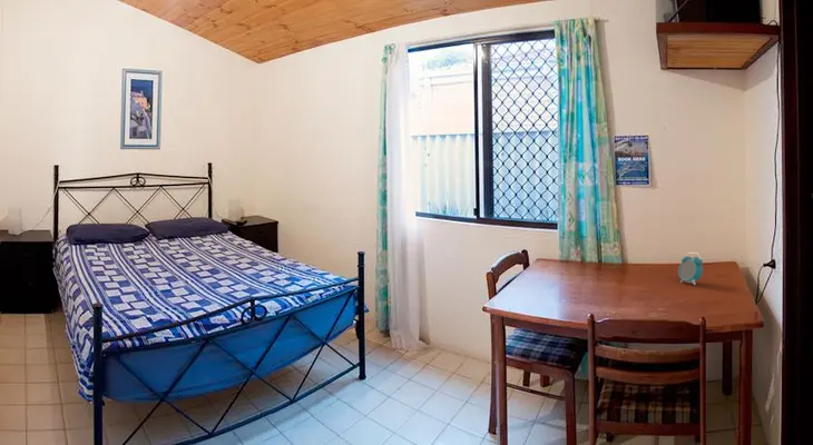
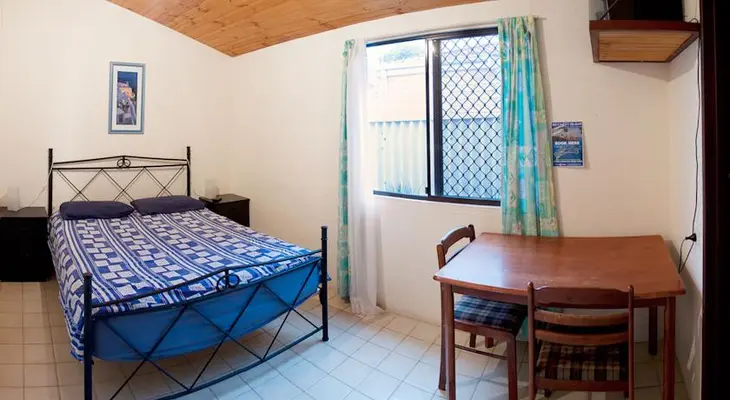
- alarm clock [677,251,704,286]
